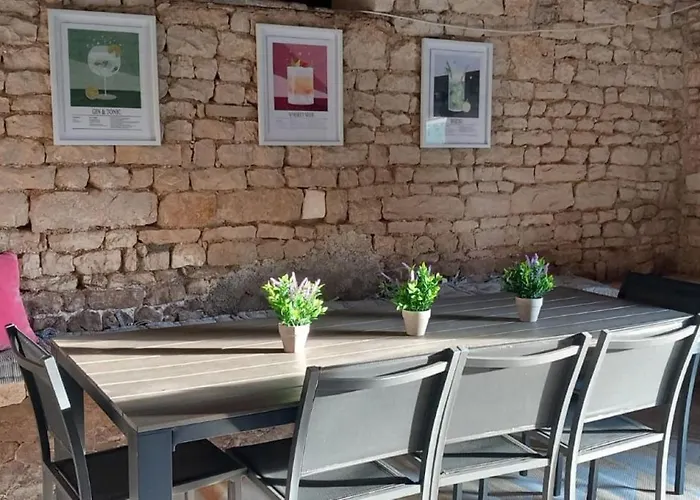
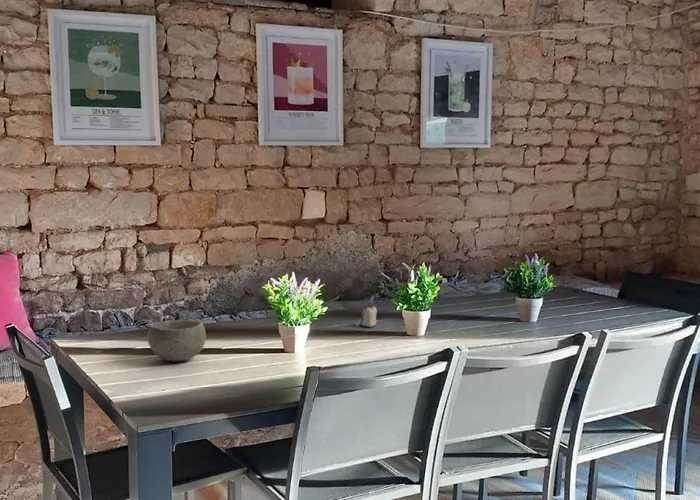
+ candle [355,294,378,328]
+ bowl [146,319,207,362]
